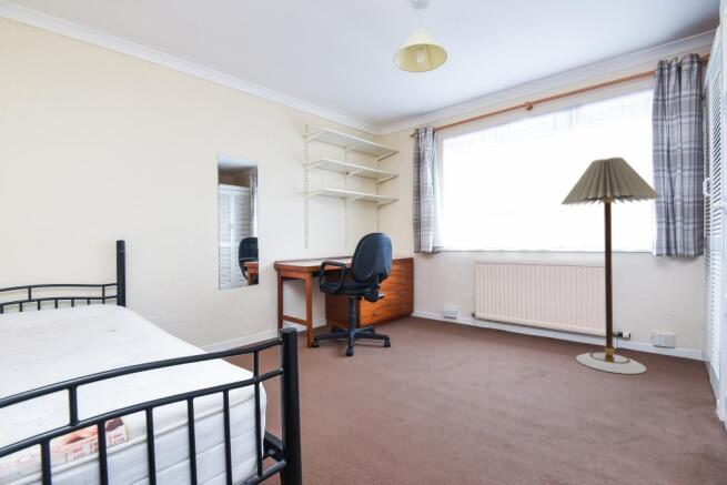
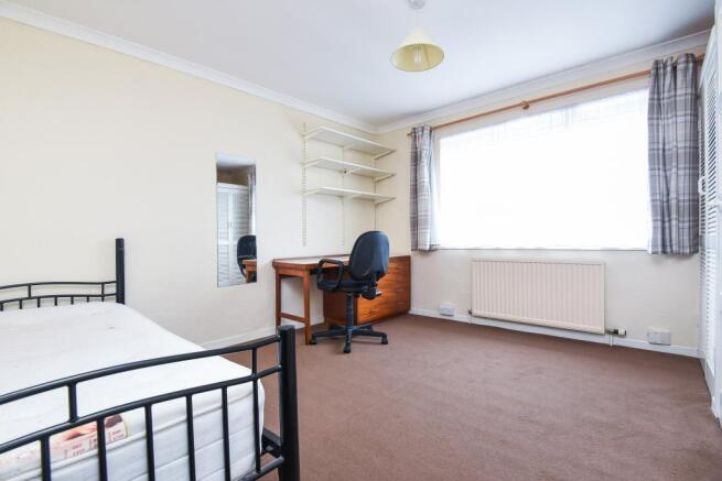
- floor lamp [561,155,663,375]
